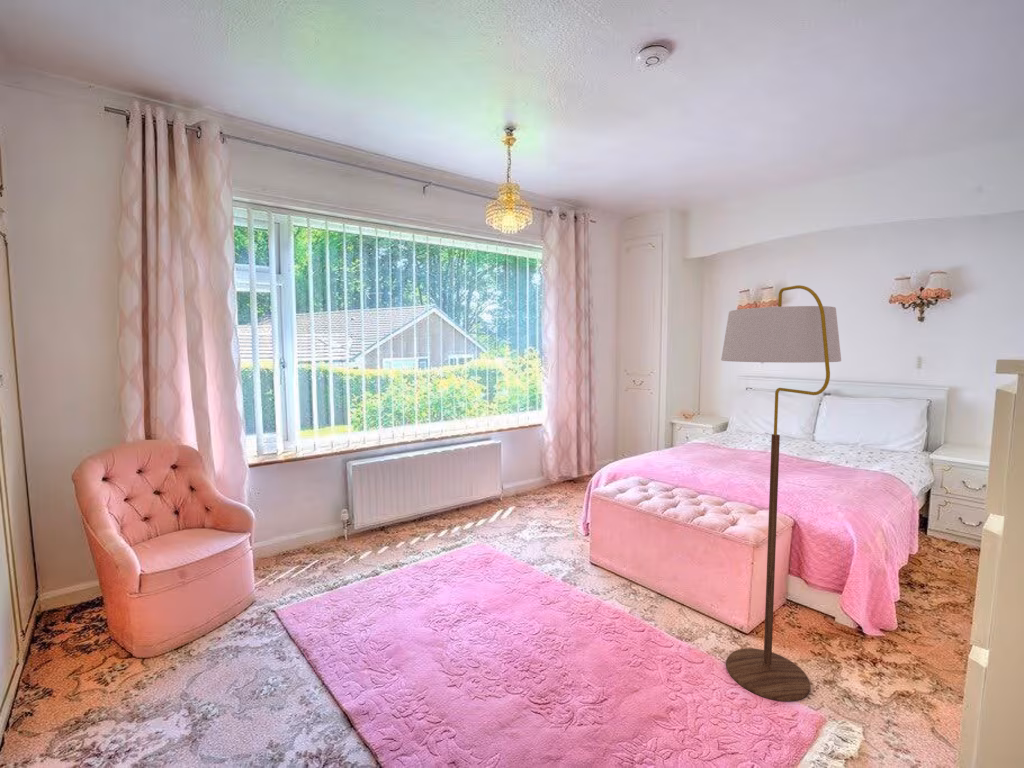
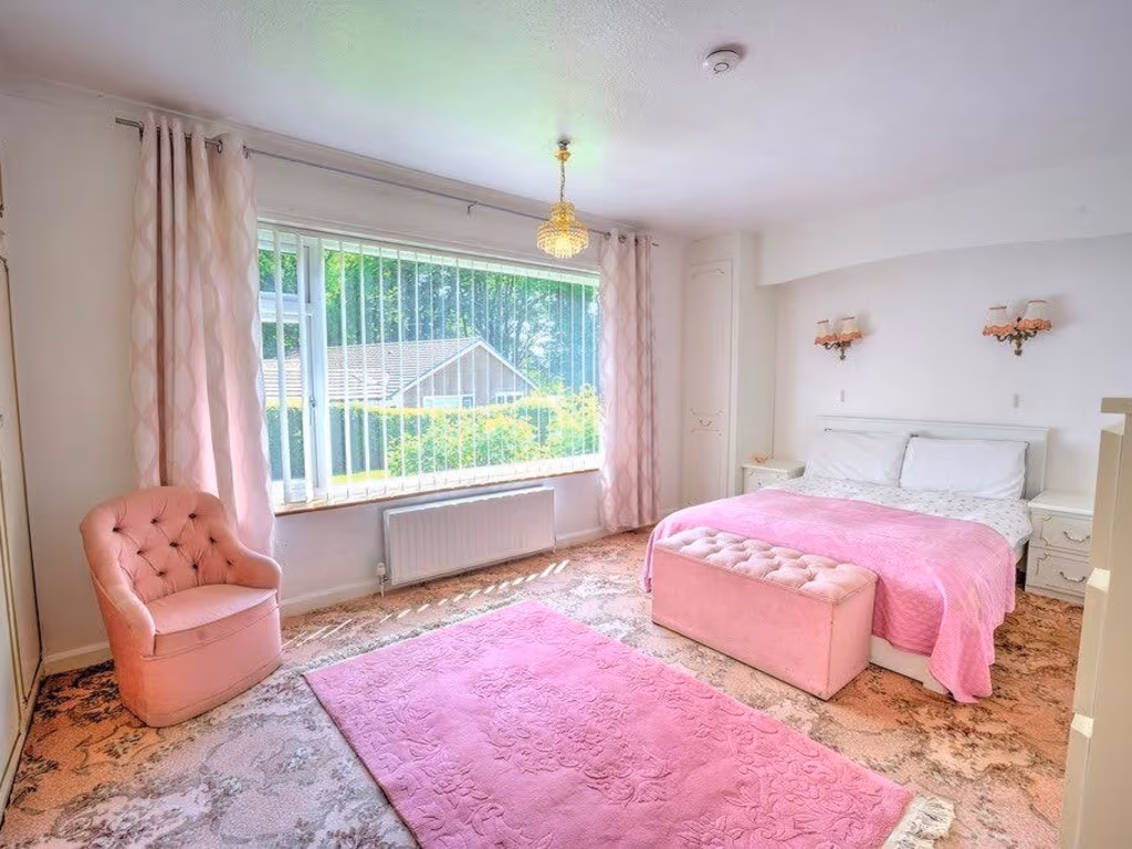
- floor lamp [720,284,842,702]
